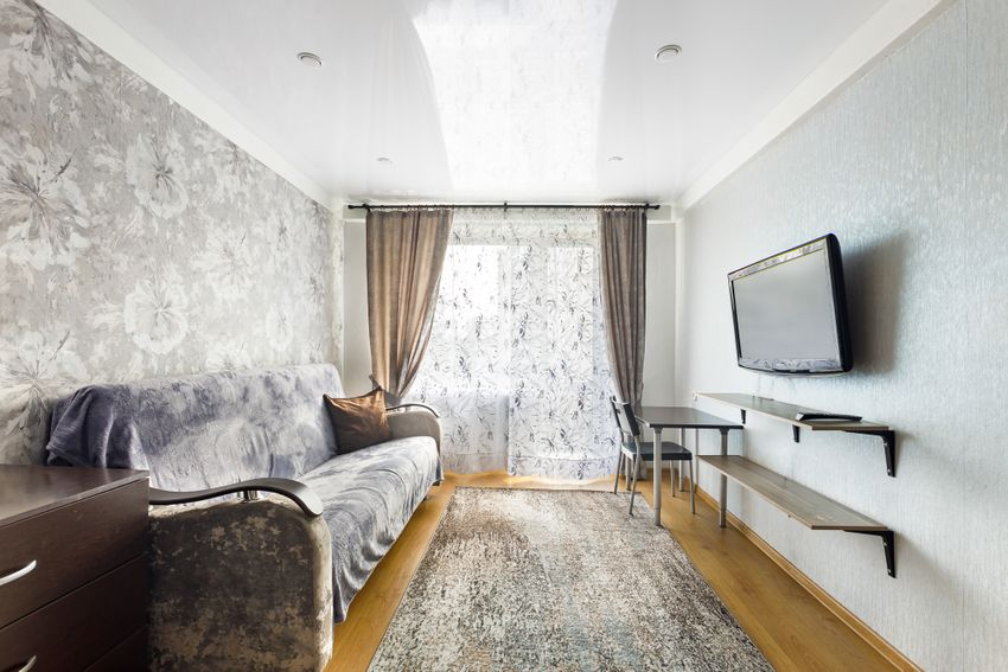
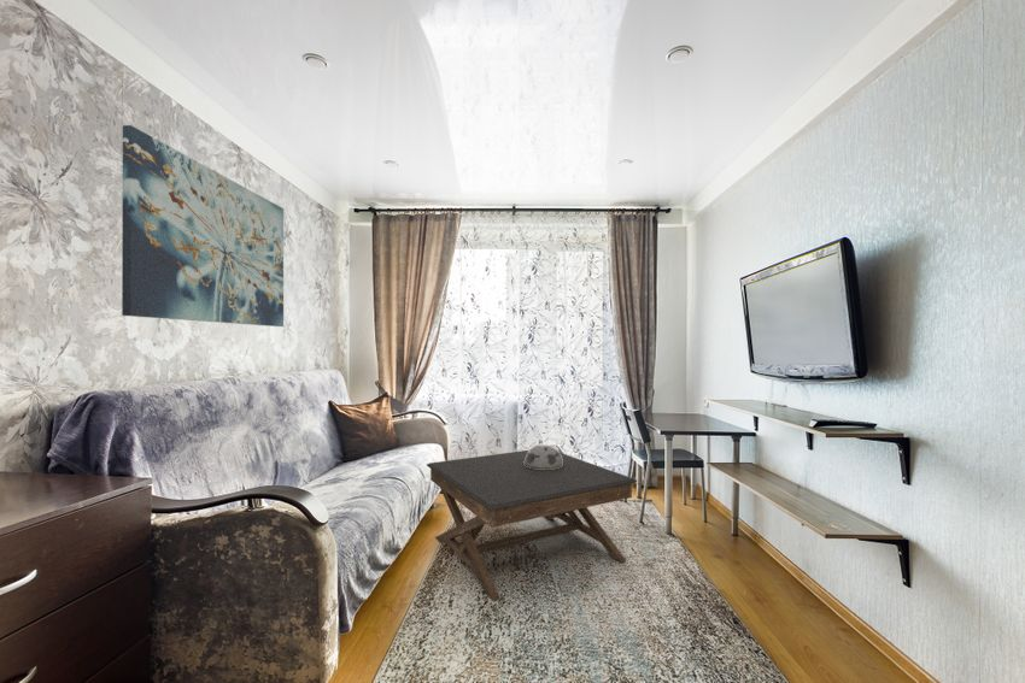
+ decorative bowl [523,443,563,470]
+ coffee table [426,449,638,602]
+ wall art [121,124,285,328]
